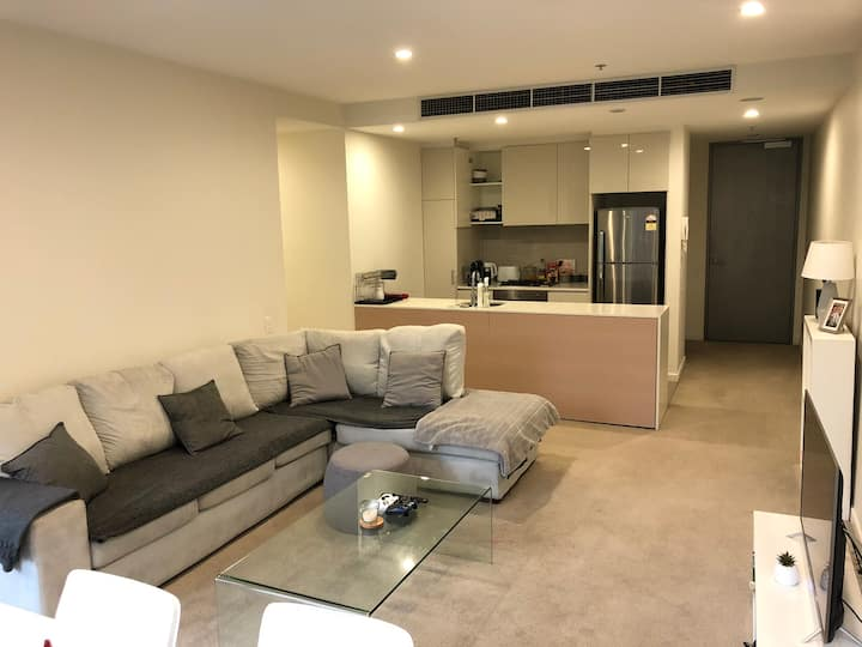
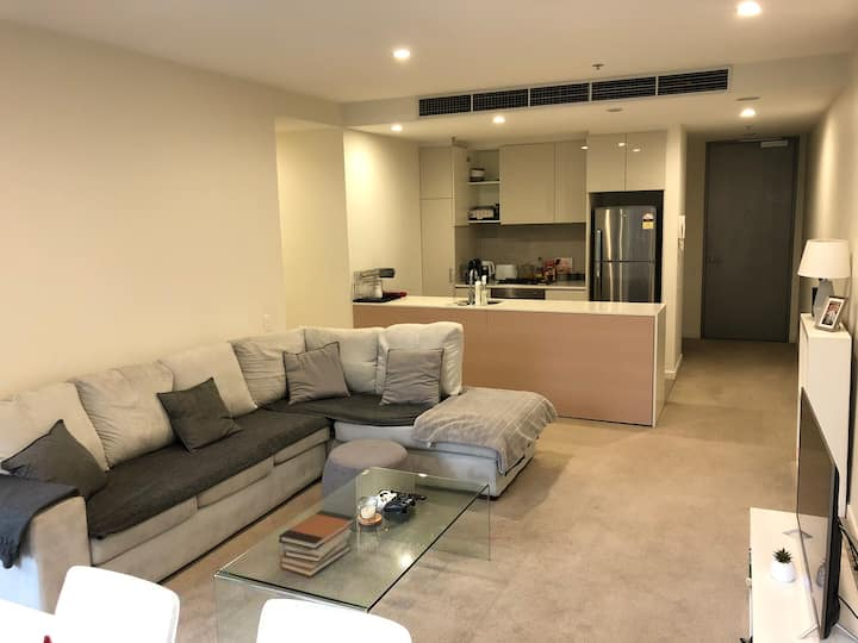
+ book stack [278,510,356,578]
